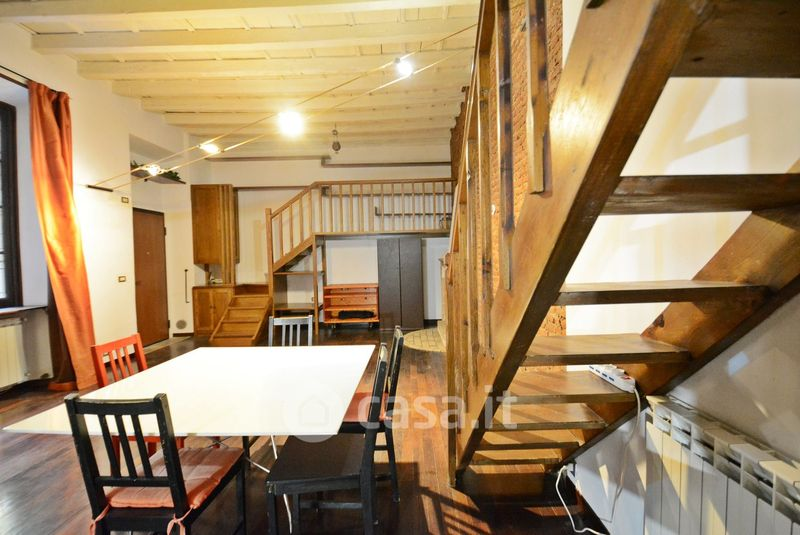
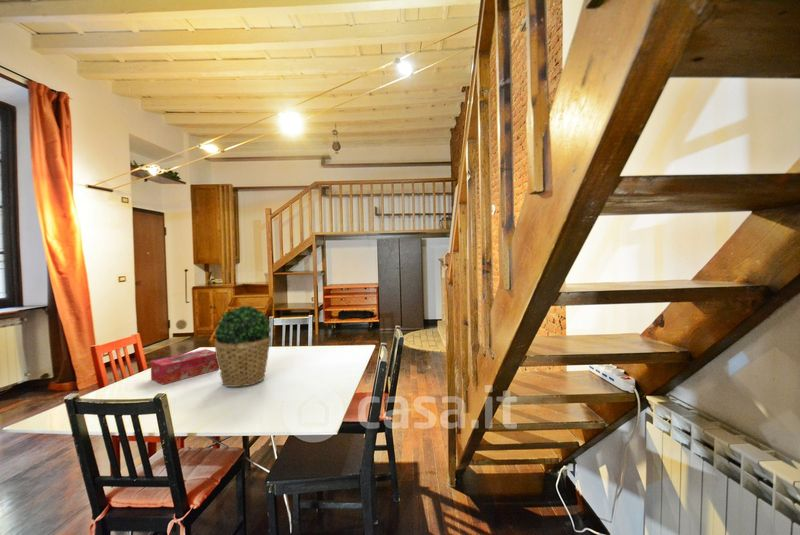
+ potted plant [214,305,272,388]
+ tissue box [150,348,220,385]
